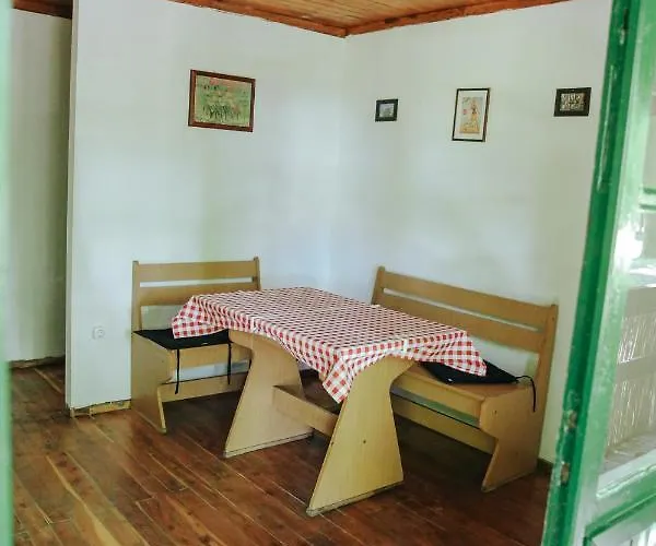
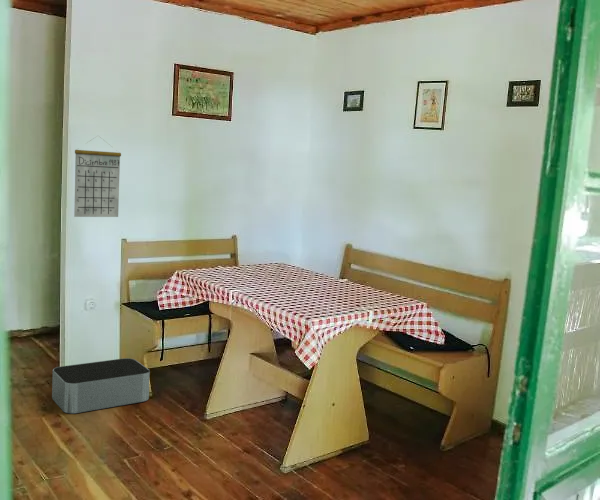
+ calendar [73,135,122,218]
+ storage bin [51,357,151,414]
